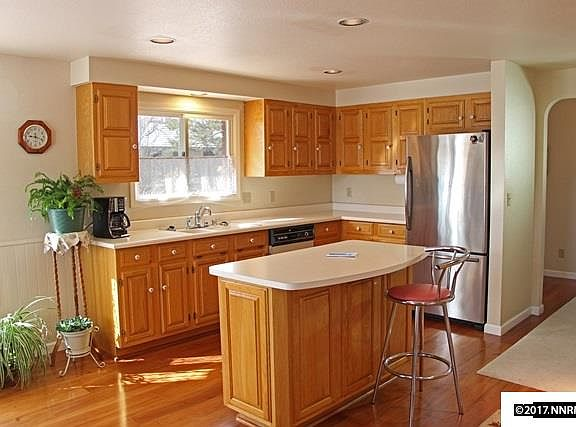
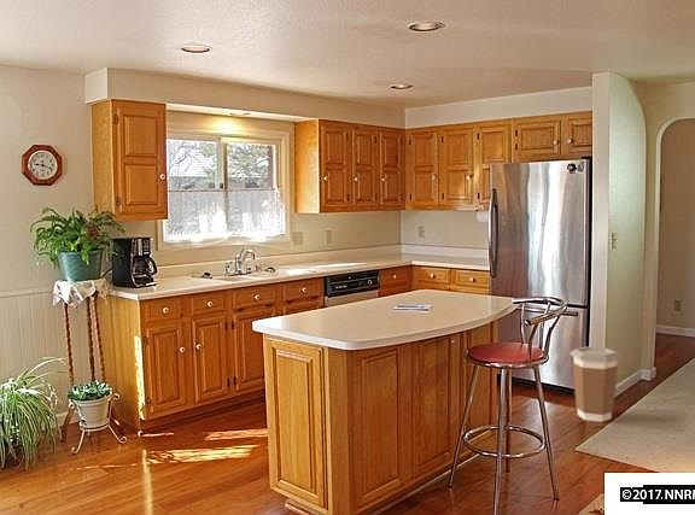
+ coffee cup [570,346,621,423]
